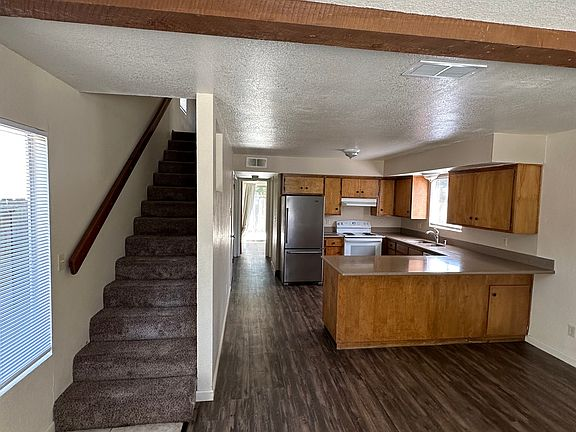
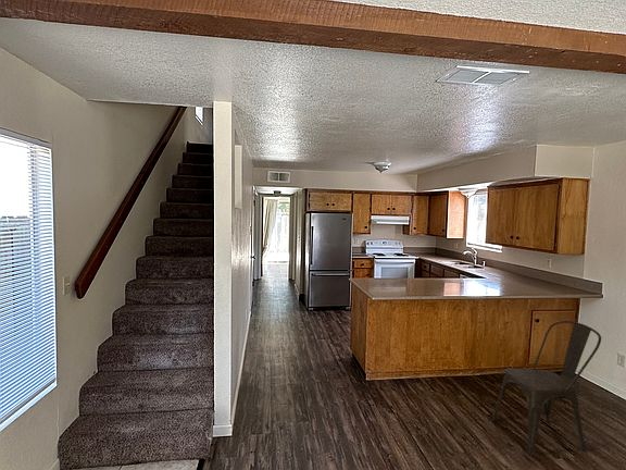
+ chair [491,320,602,458]
